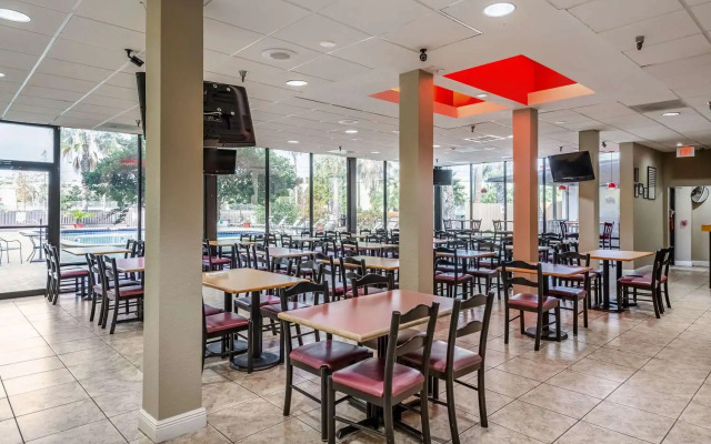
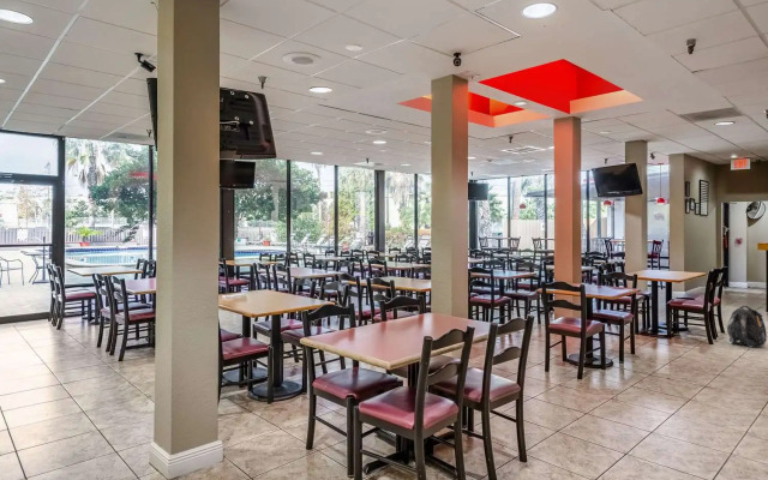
+ backpack [726,305,768,348]
